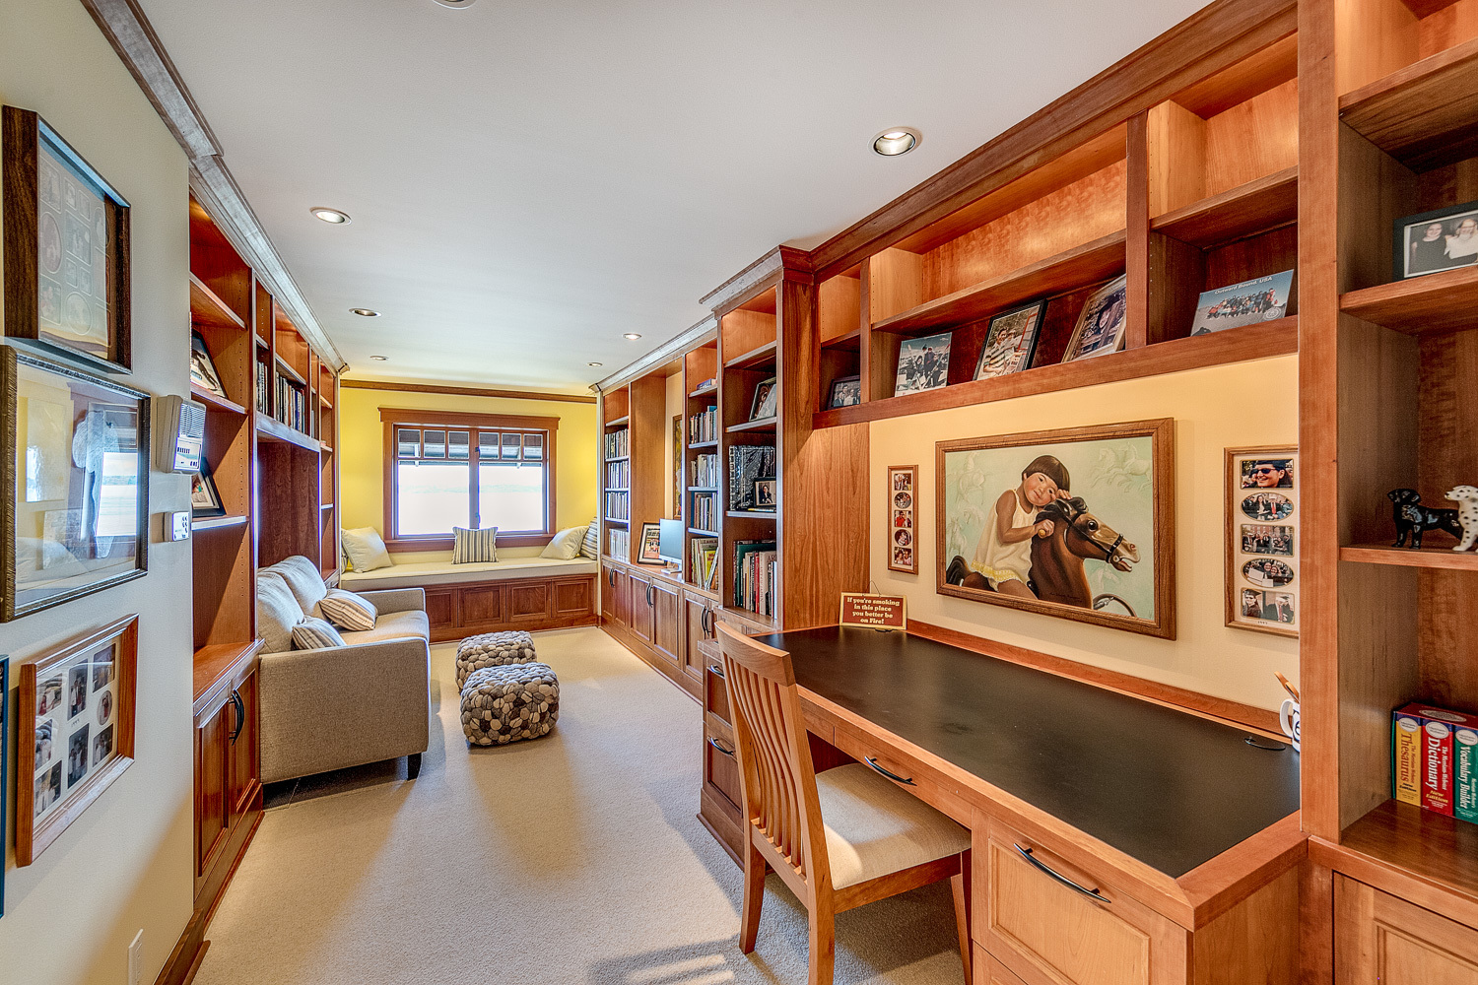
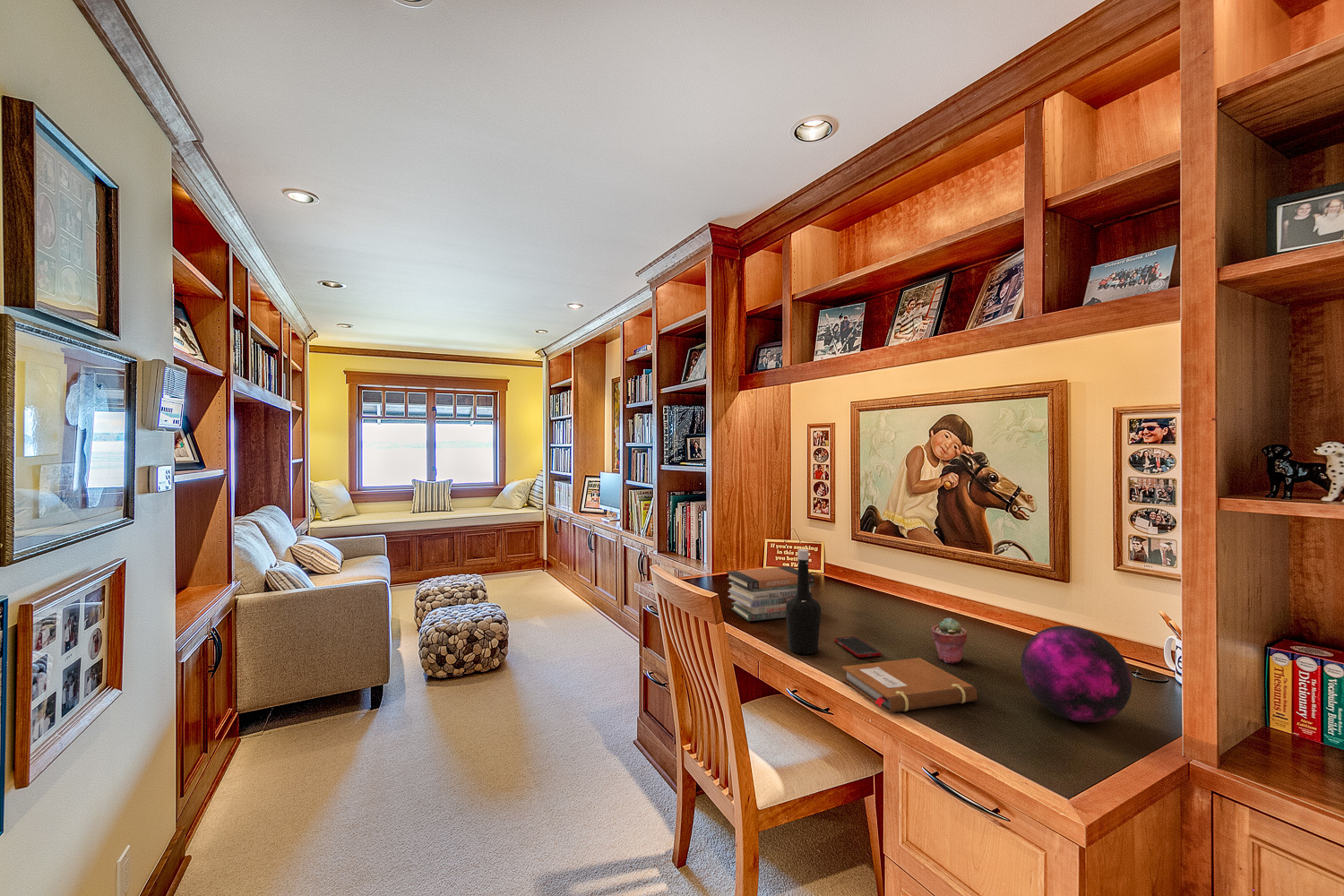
+ book stack [726,565,815,622]
+ bottle [786,548,822,655]
+ cell phone [833,635,883,659]
+ notebook [841,657,978,714]
+ decorative orb [1020,625,1133,723]
+ potted succulent [930,617,968,664]
